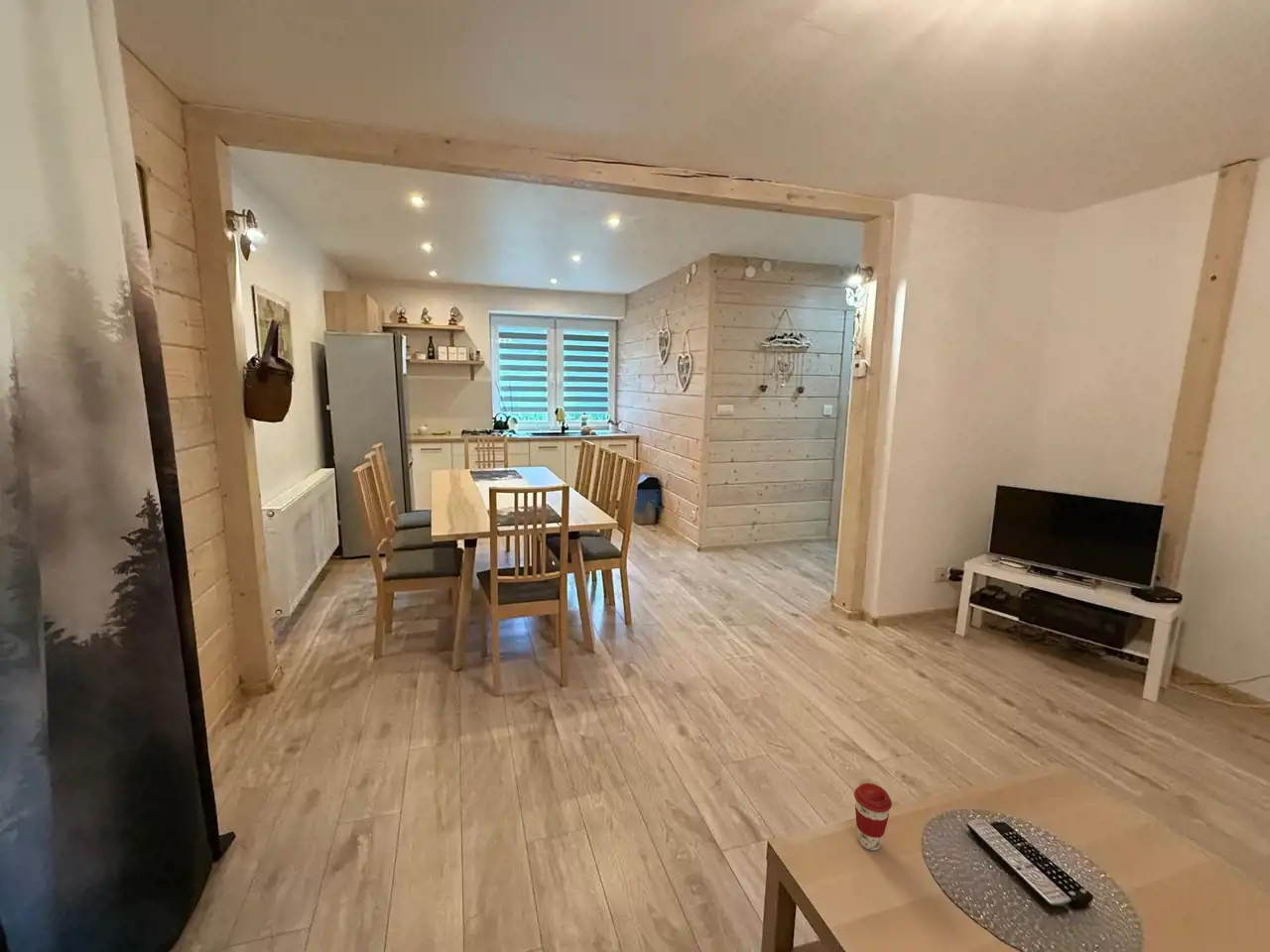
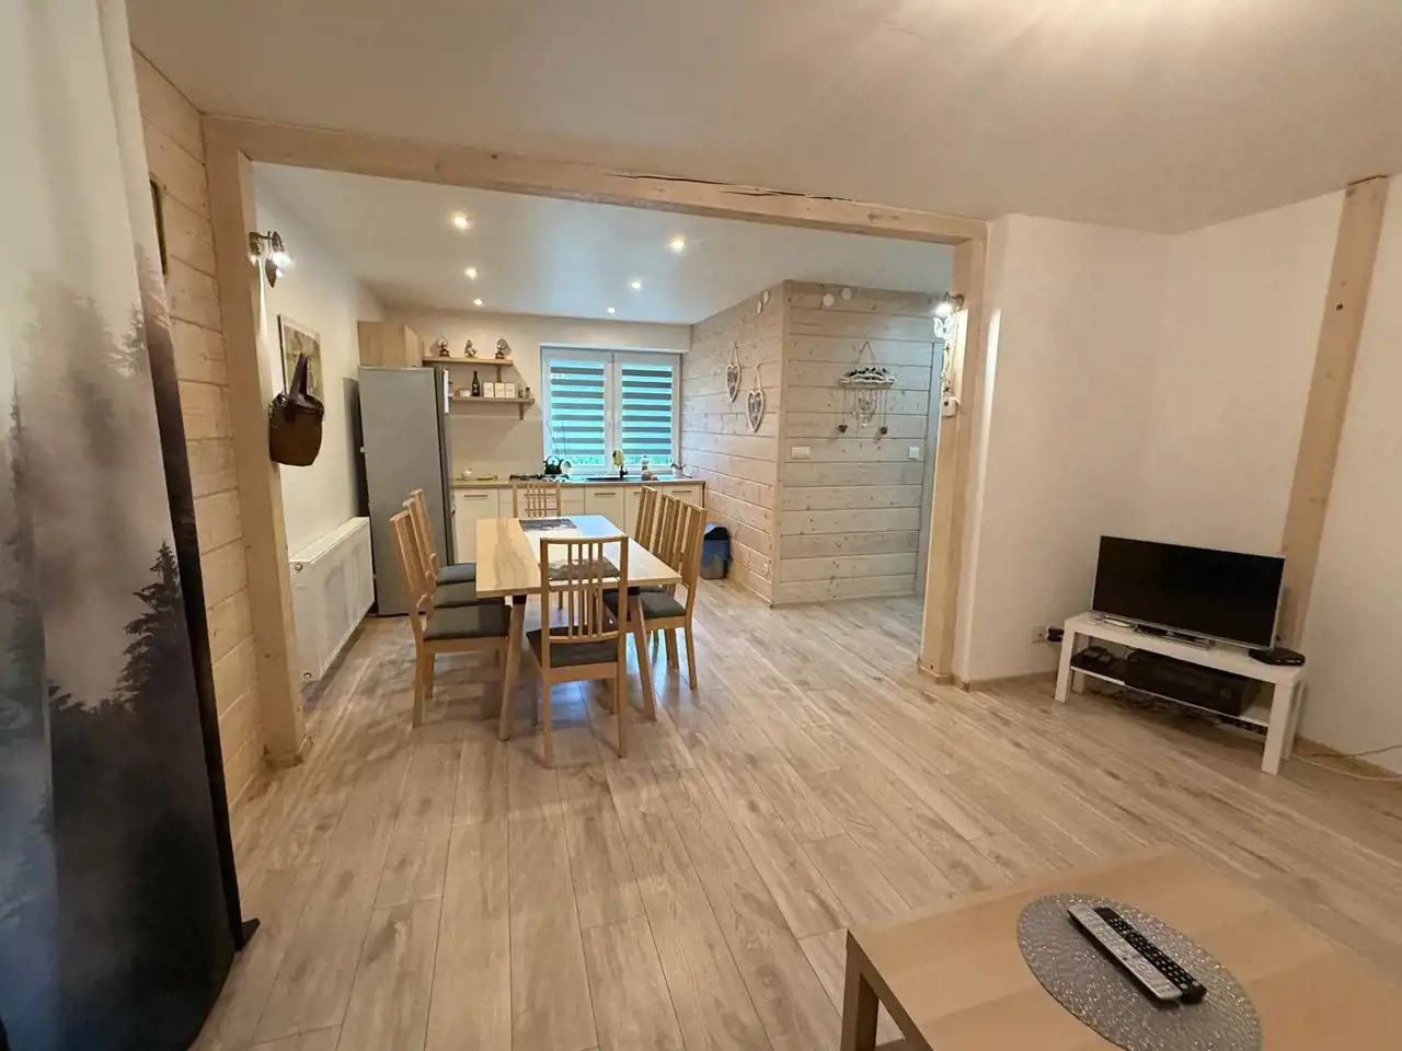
- coffee cup [853,782,893,851]
